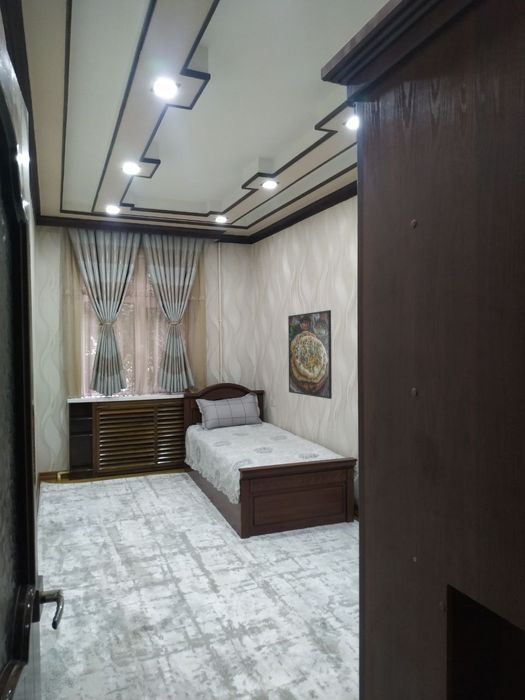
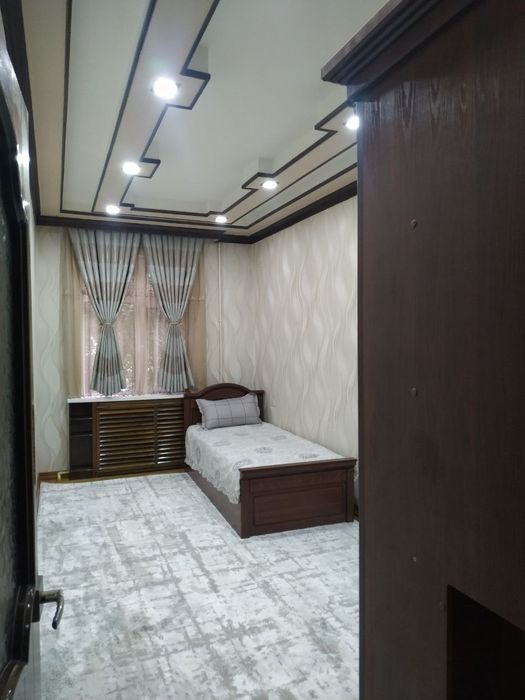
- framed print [287,309,333,400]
